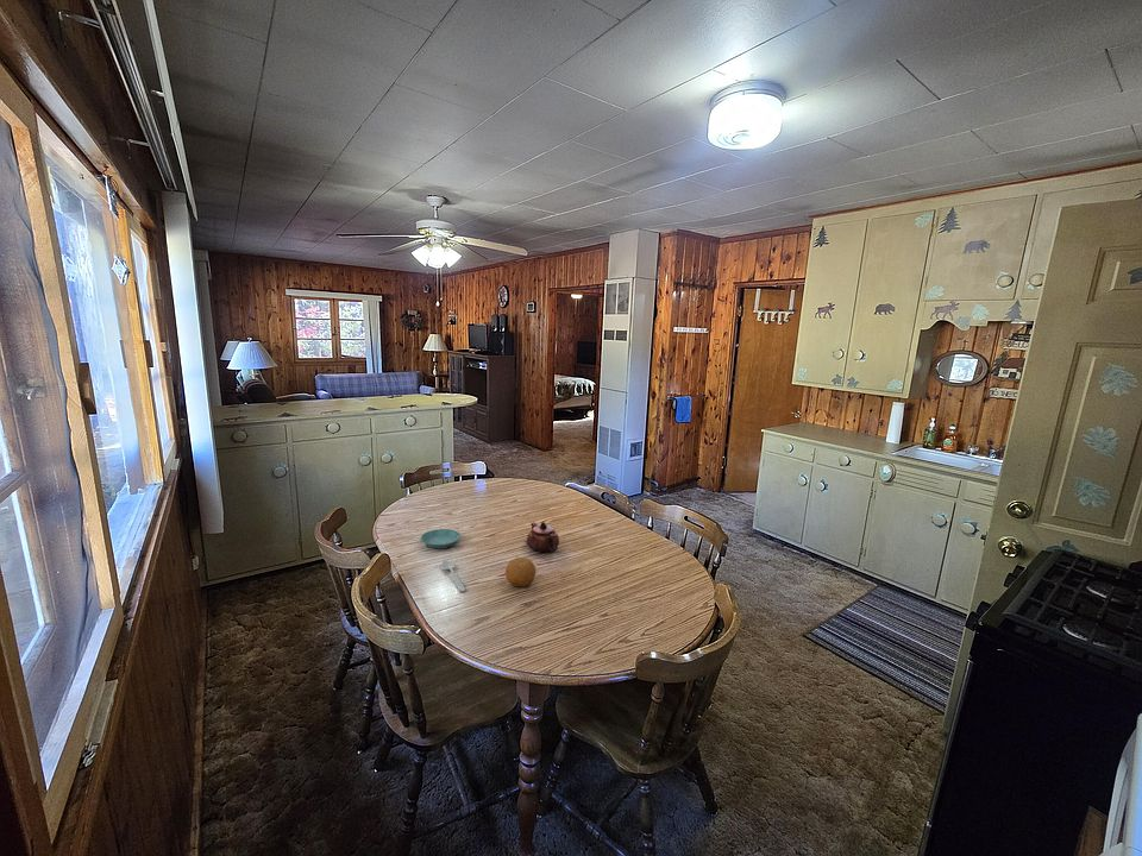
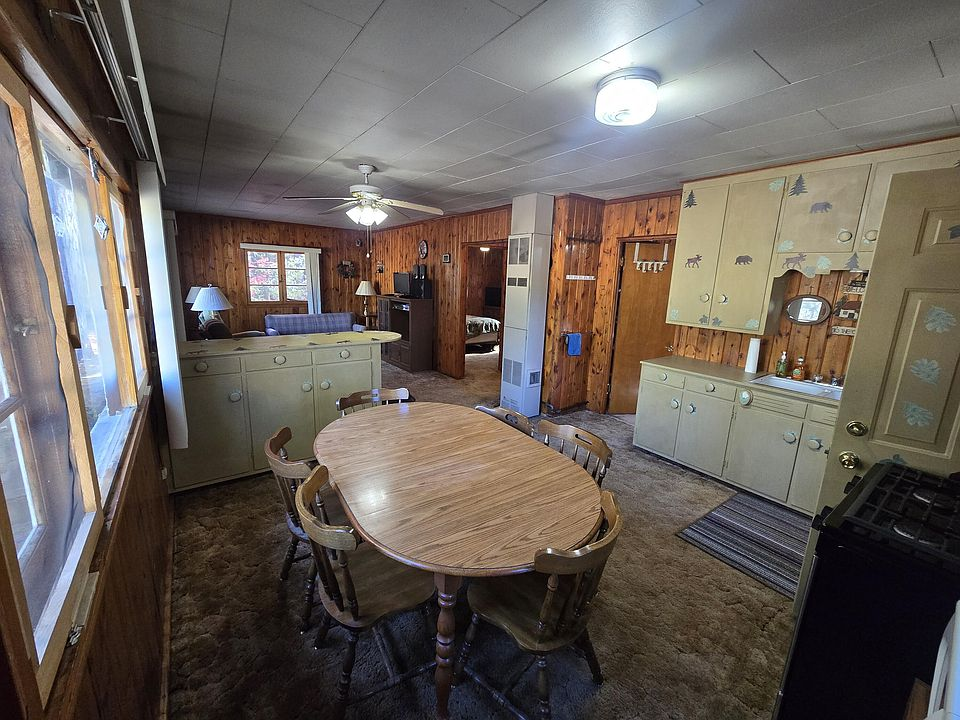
- spoon [440,559,466,593]
- saucer [420,528,462,549]
- fruit [504,556,538,587]
- teapot [526,521,560,554]
